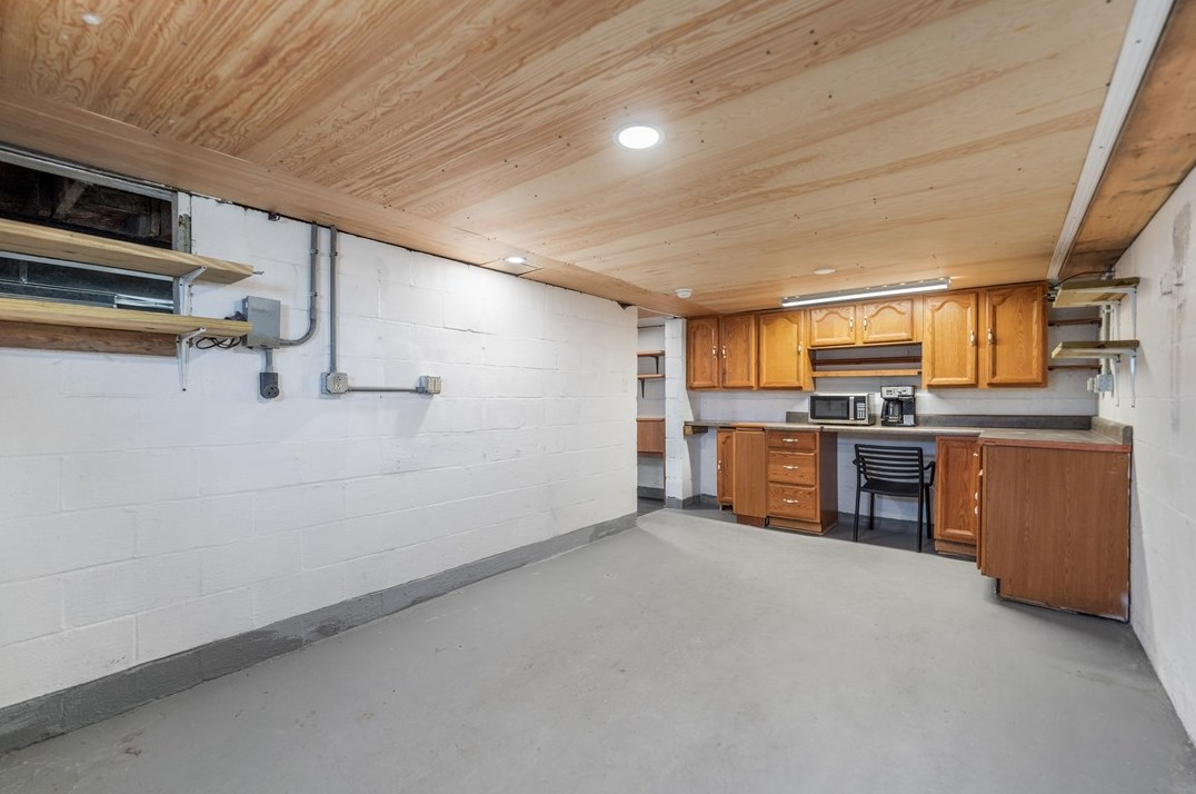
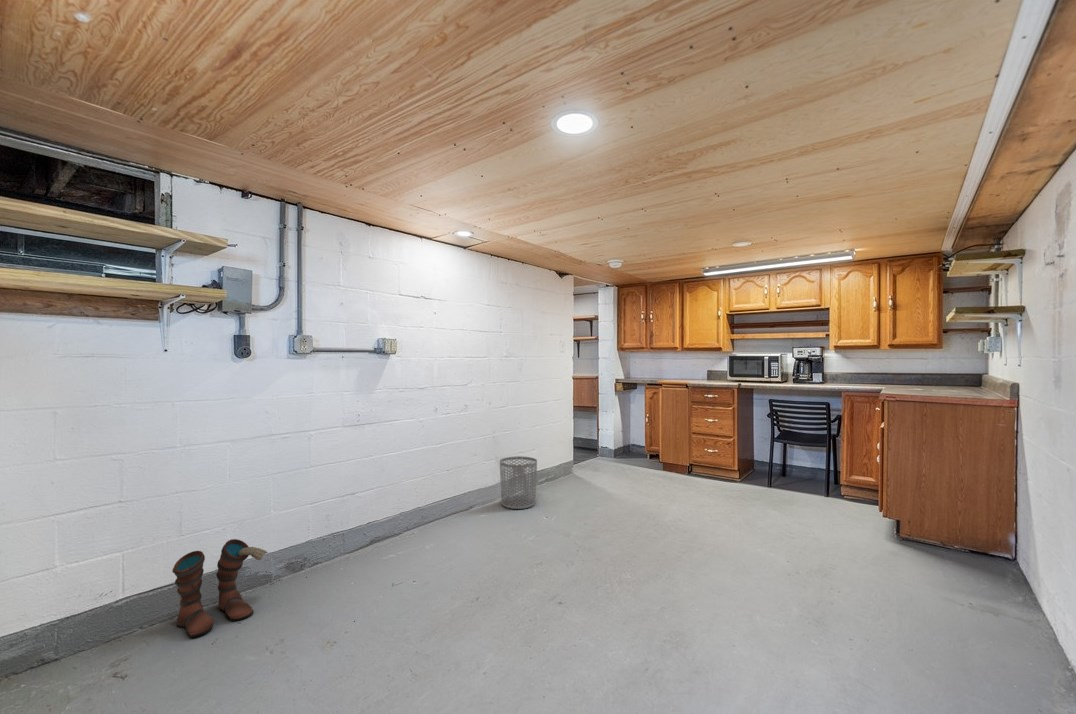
+ boots [171,538,269,638]
+ waste bin [499,455,538,510]
